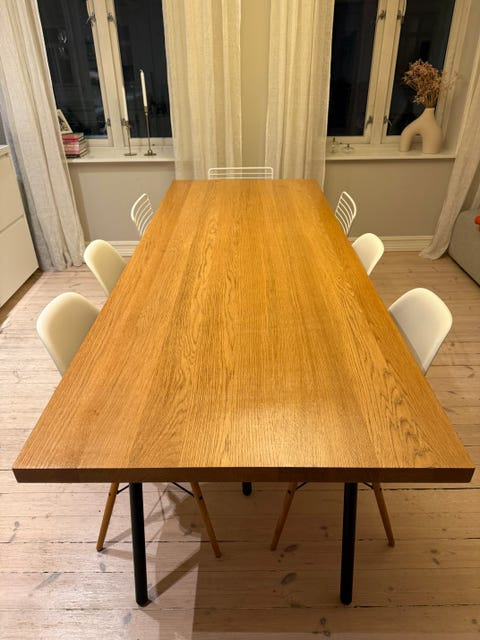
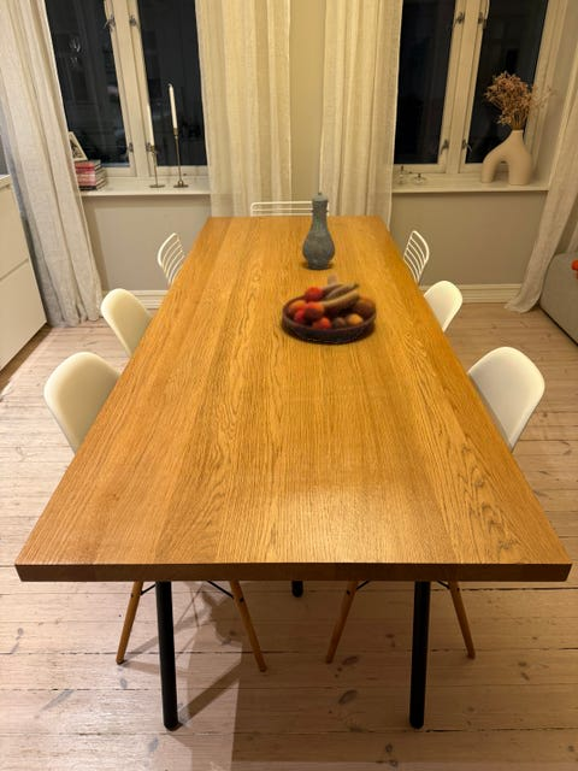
+ vase [301,190,336,270]
+ fruit bowl [281,271,378,346]
